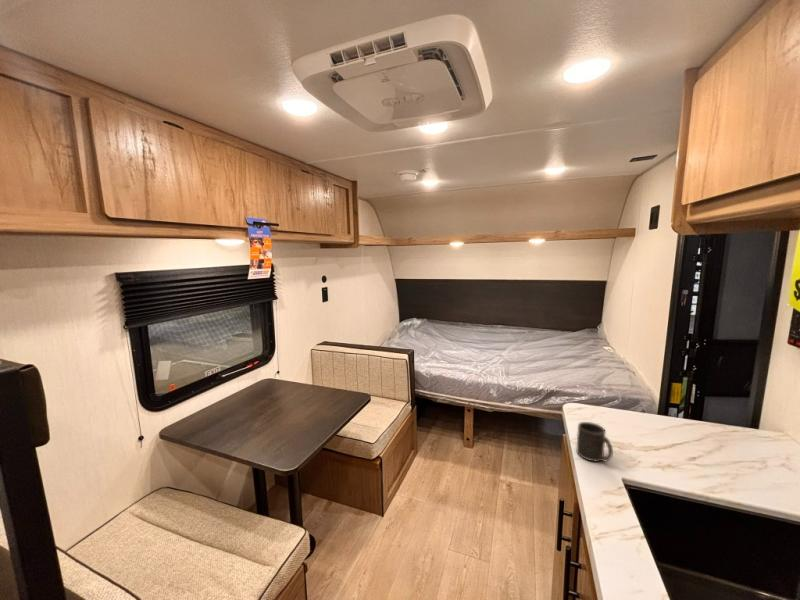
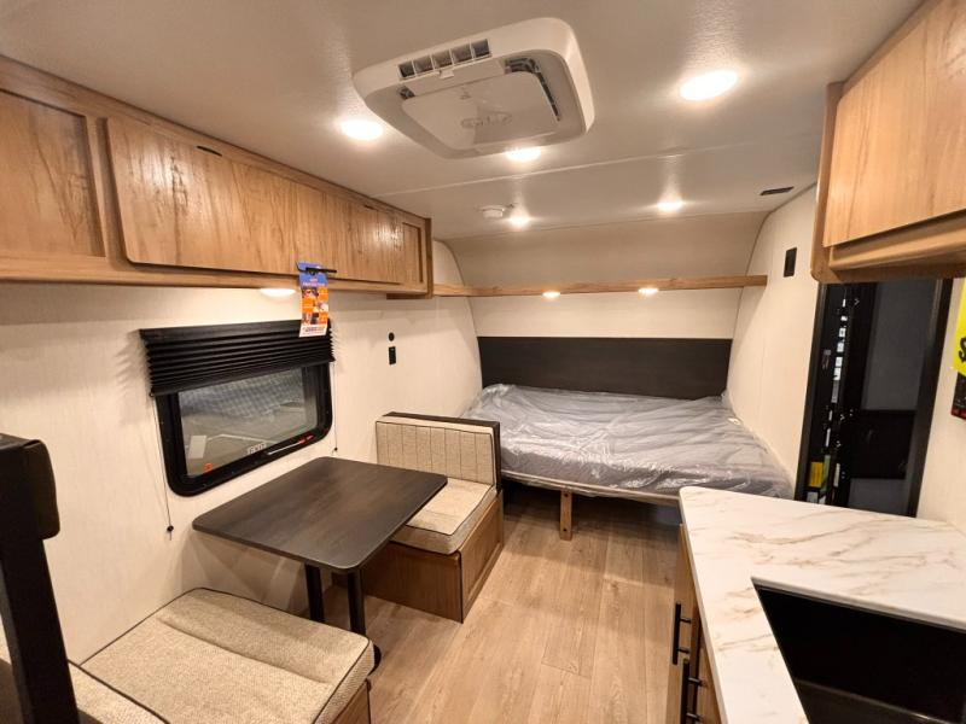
- mug [575,421,614,463]
